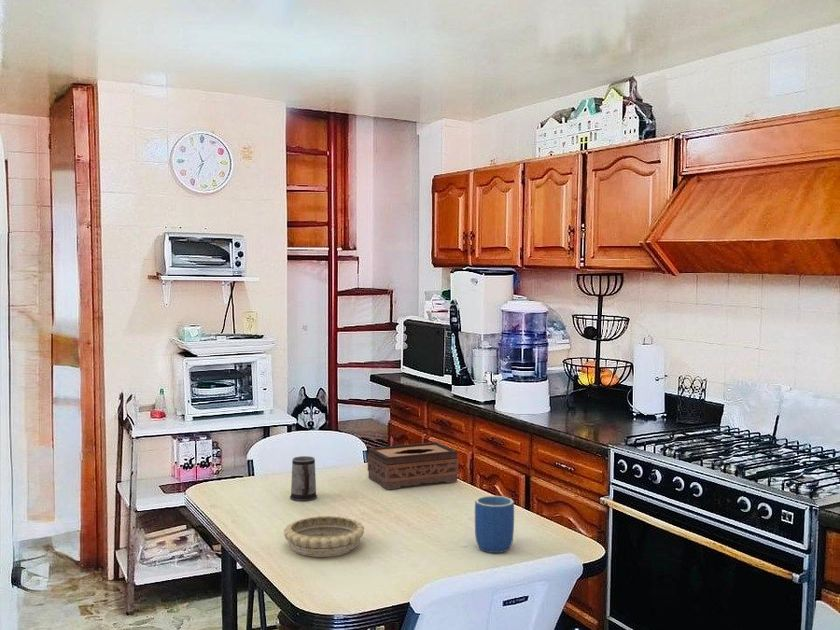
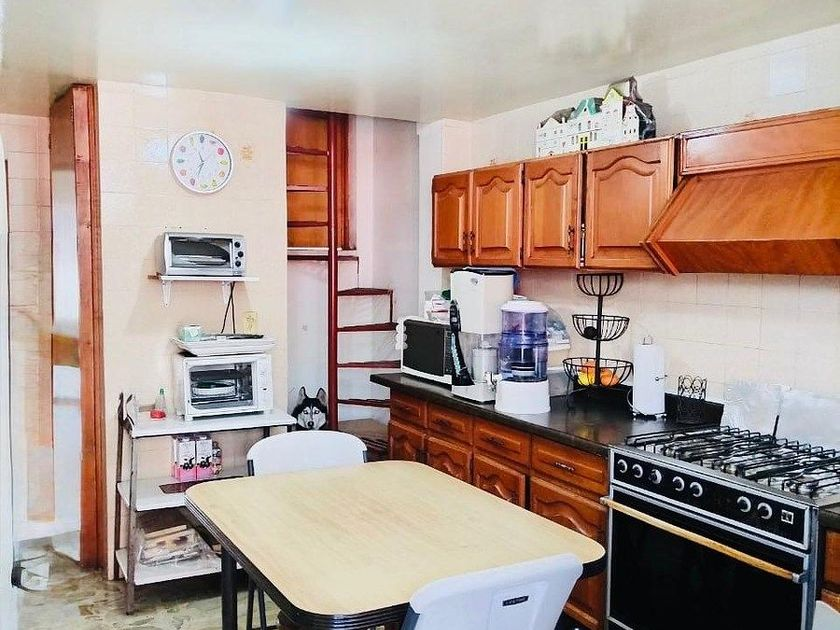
- tissue box [367,441,459,490]
- decorative bowl [283,515,365,558]
- mug [474,495,515,554]
- mug [289,455,318,502]
